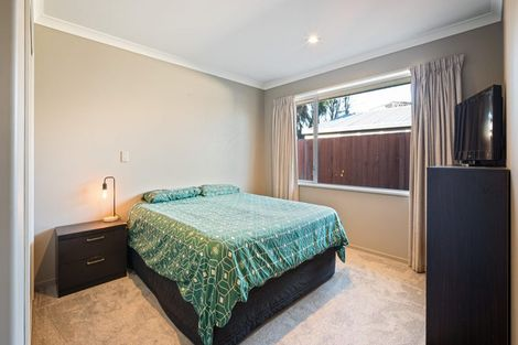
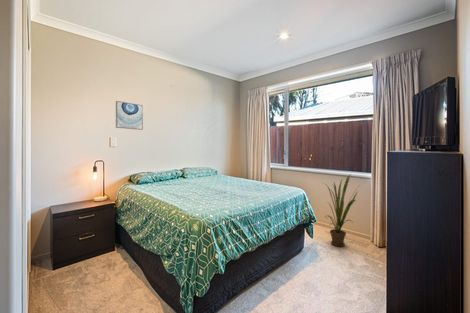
+ house plant [323,173,360,248]
+ wall art [115,100,144,131]
